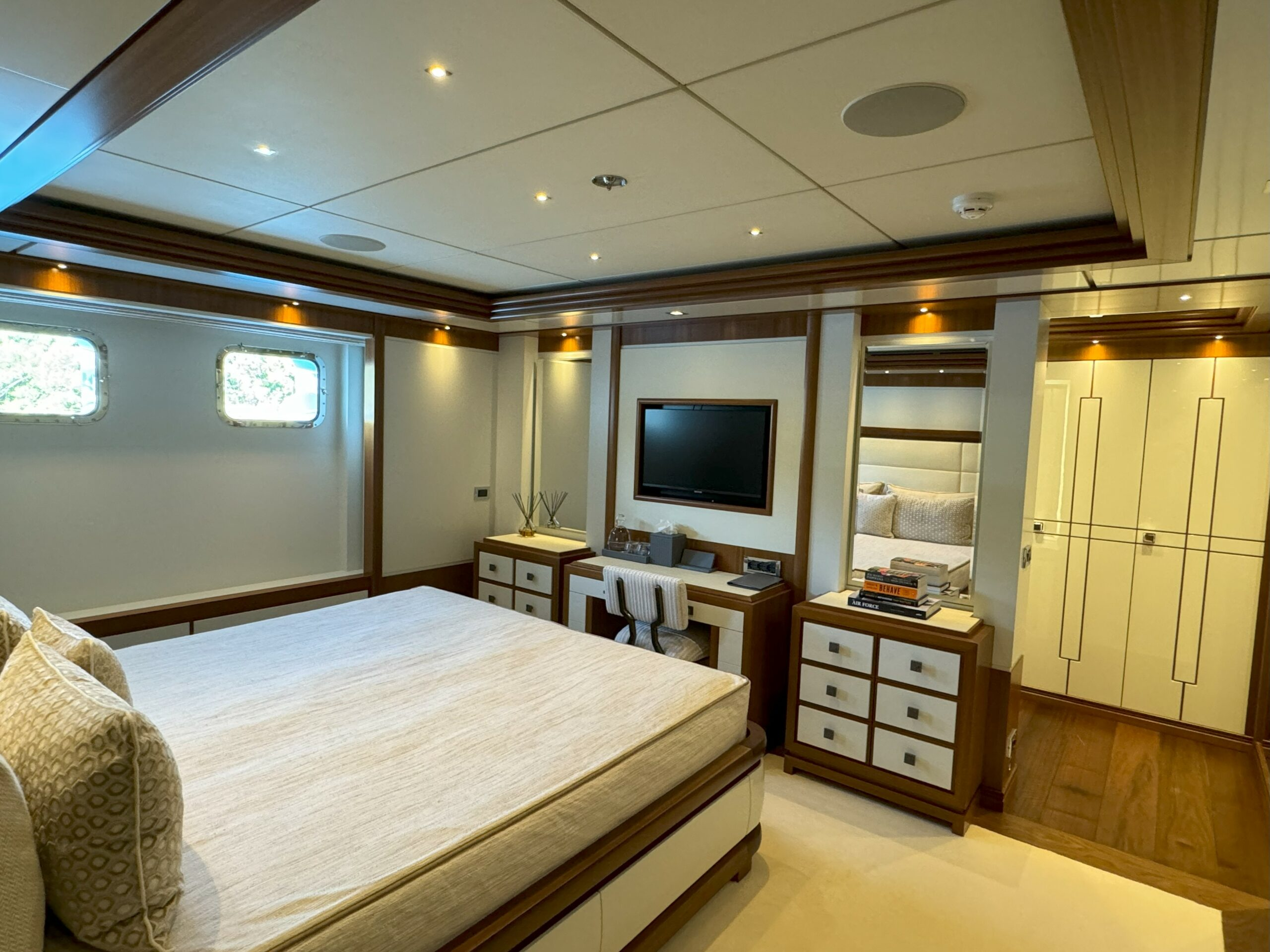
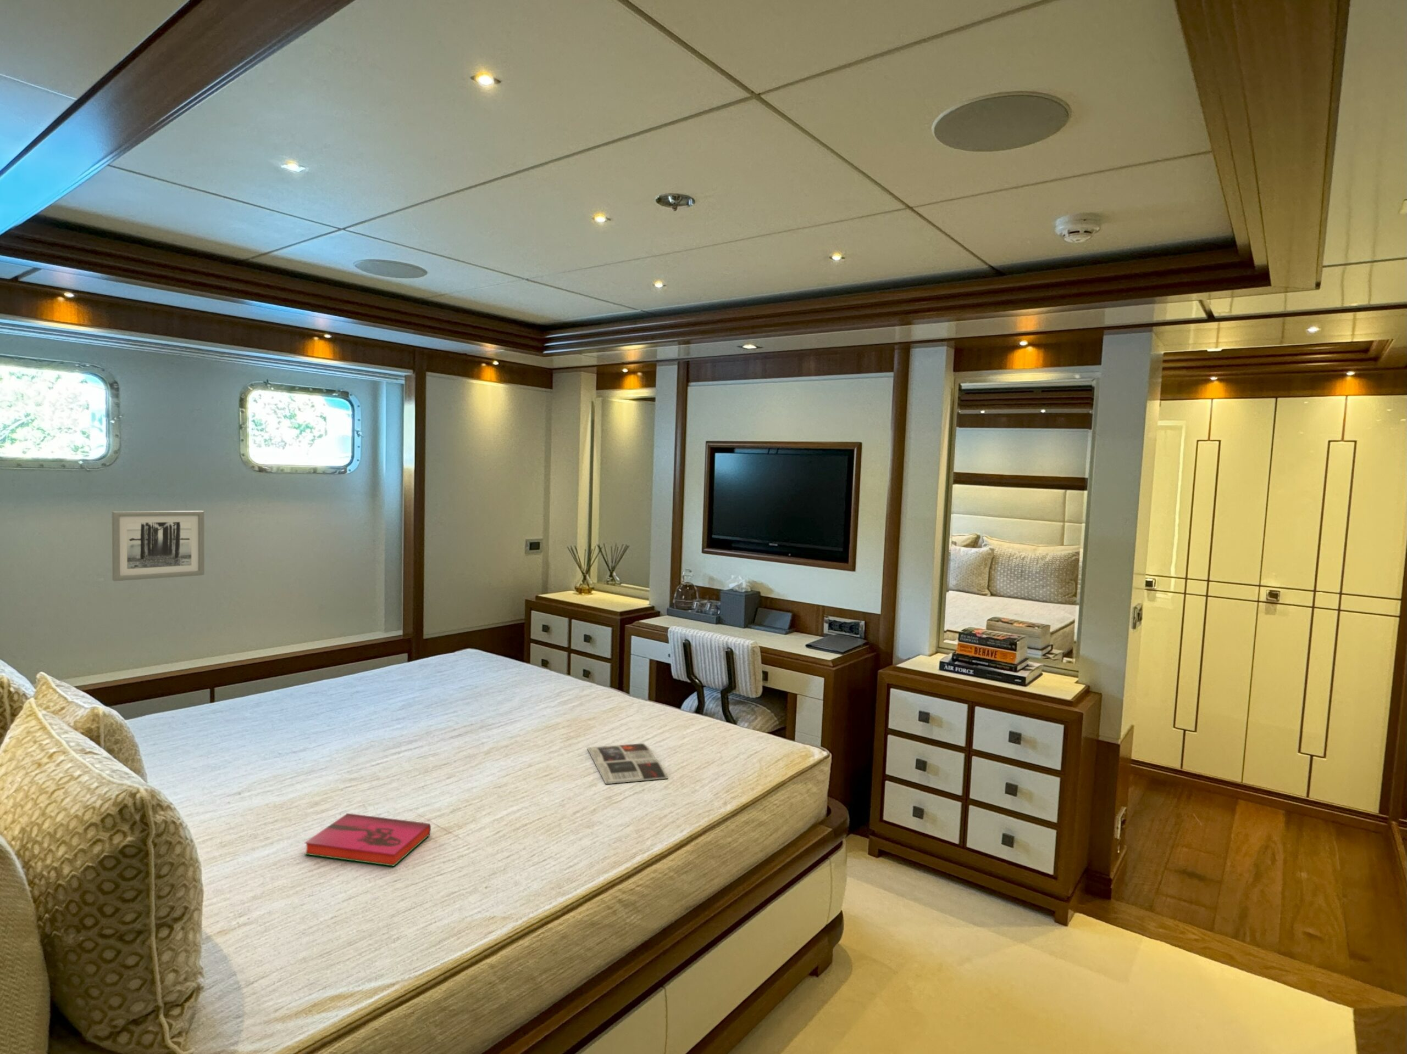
+ magazine [586,743,668,785]
+ hardback book [304,813,431,867]
+ wall art [112,510,205,582]
